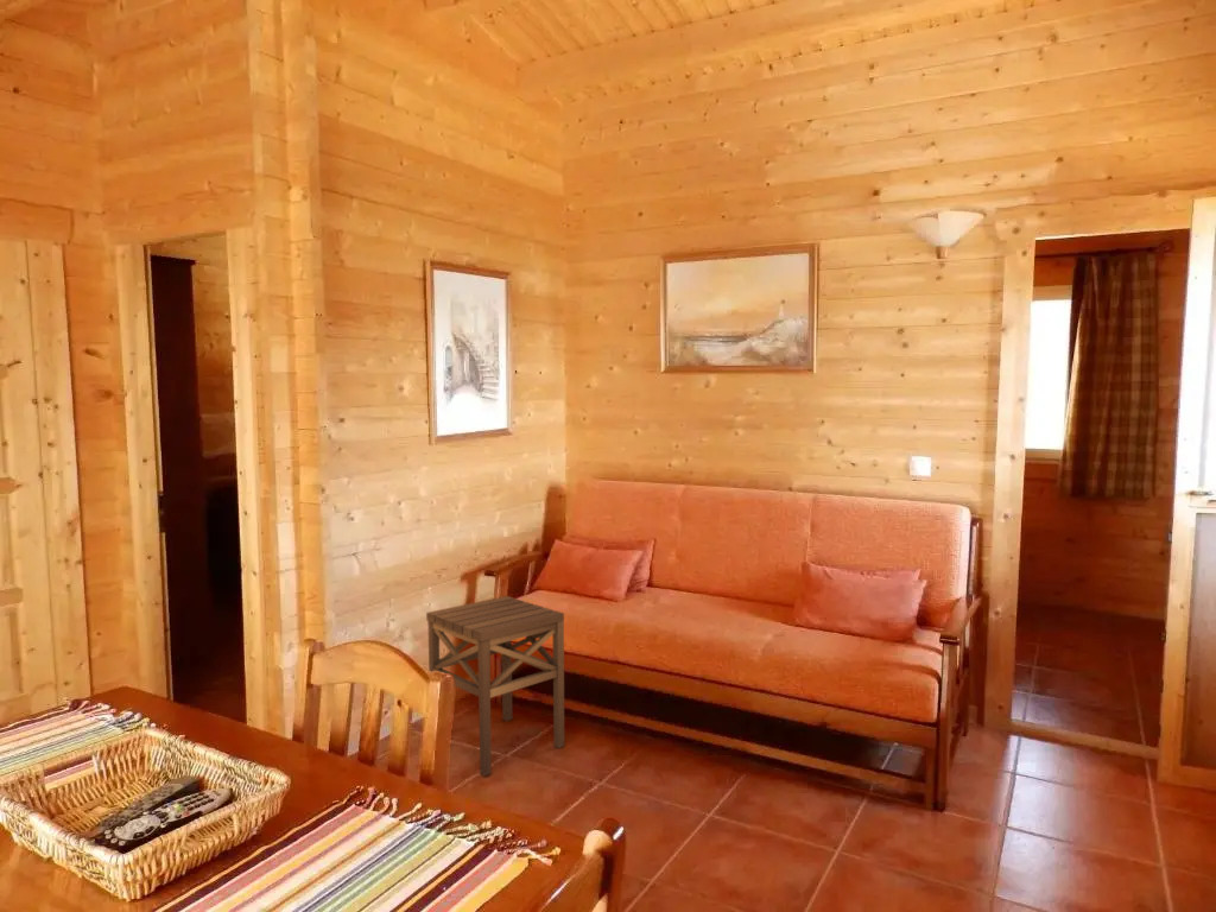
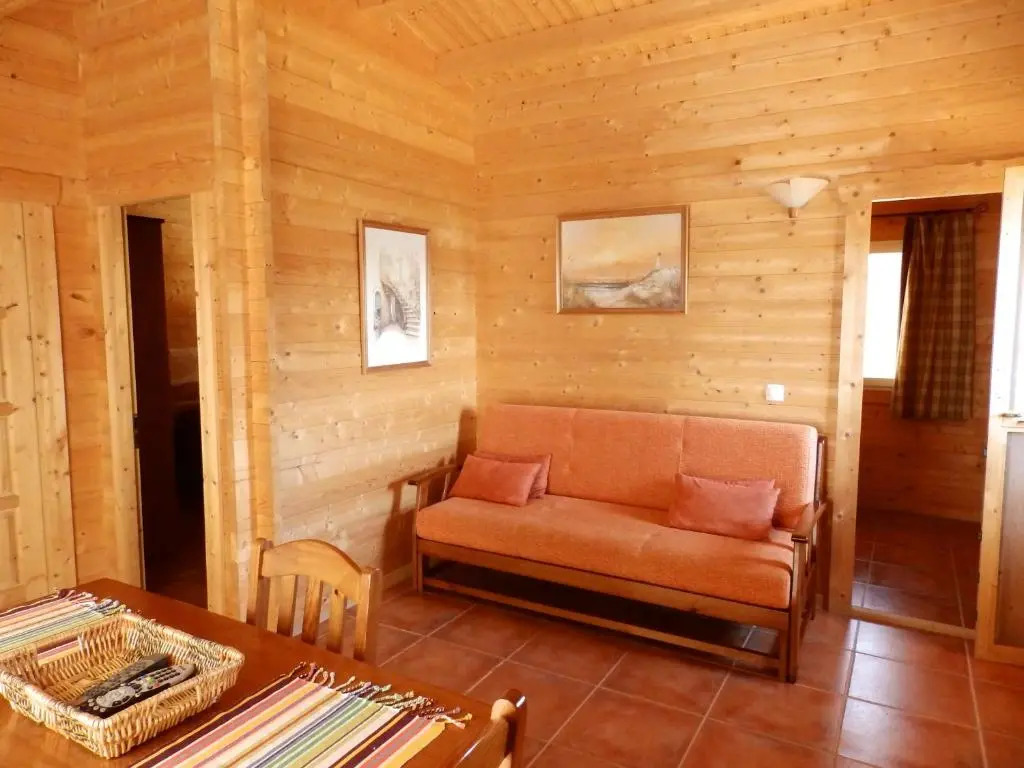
- side table [425,595,565,777]
